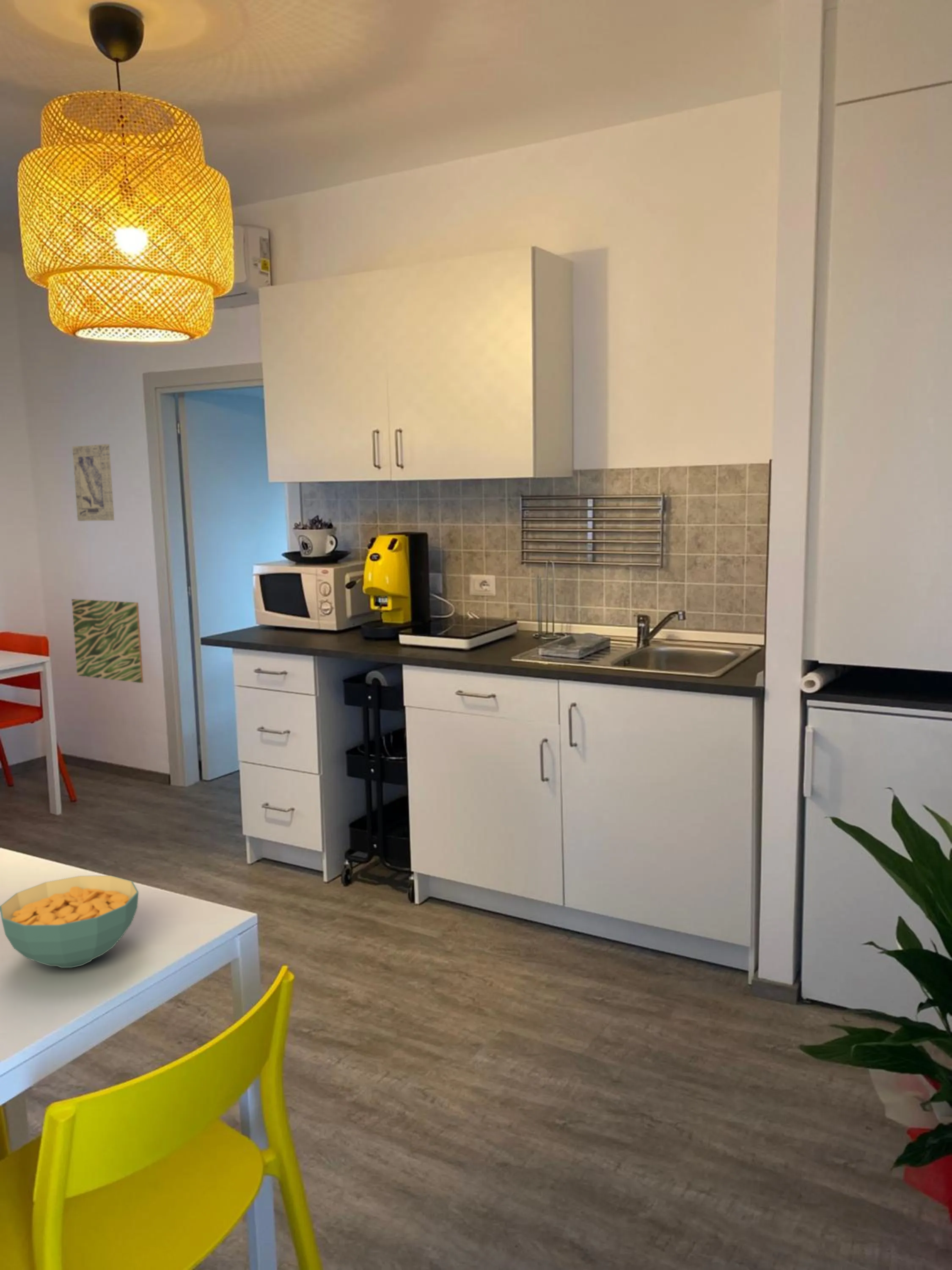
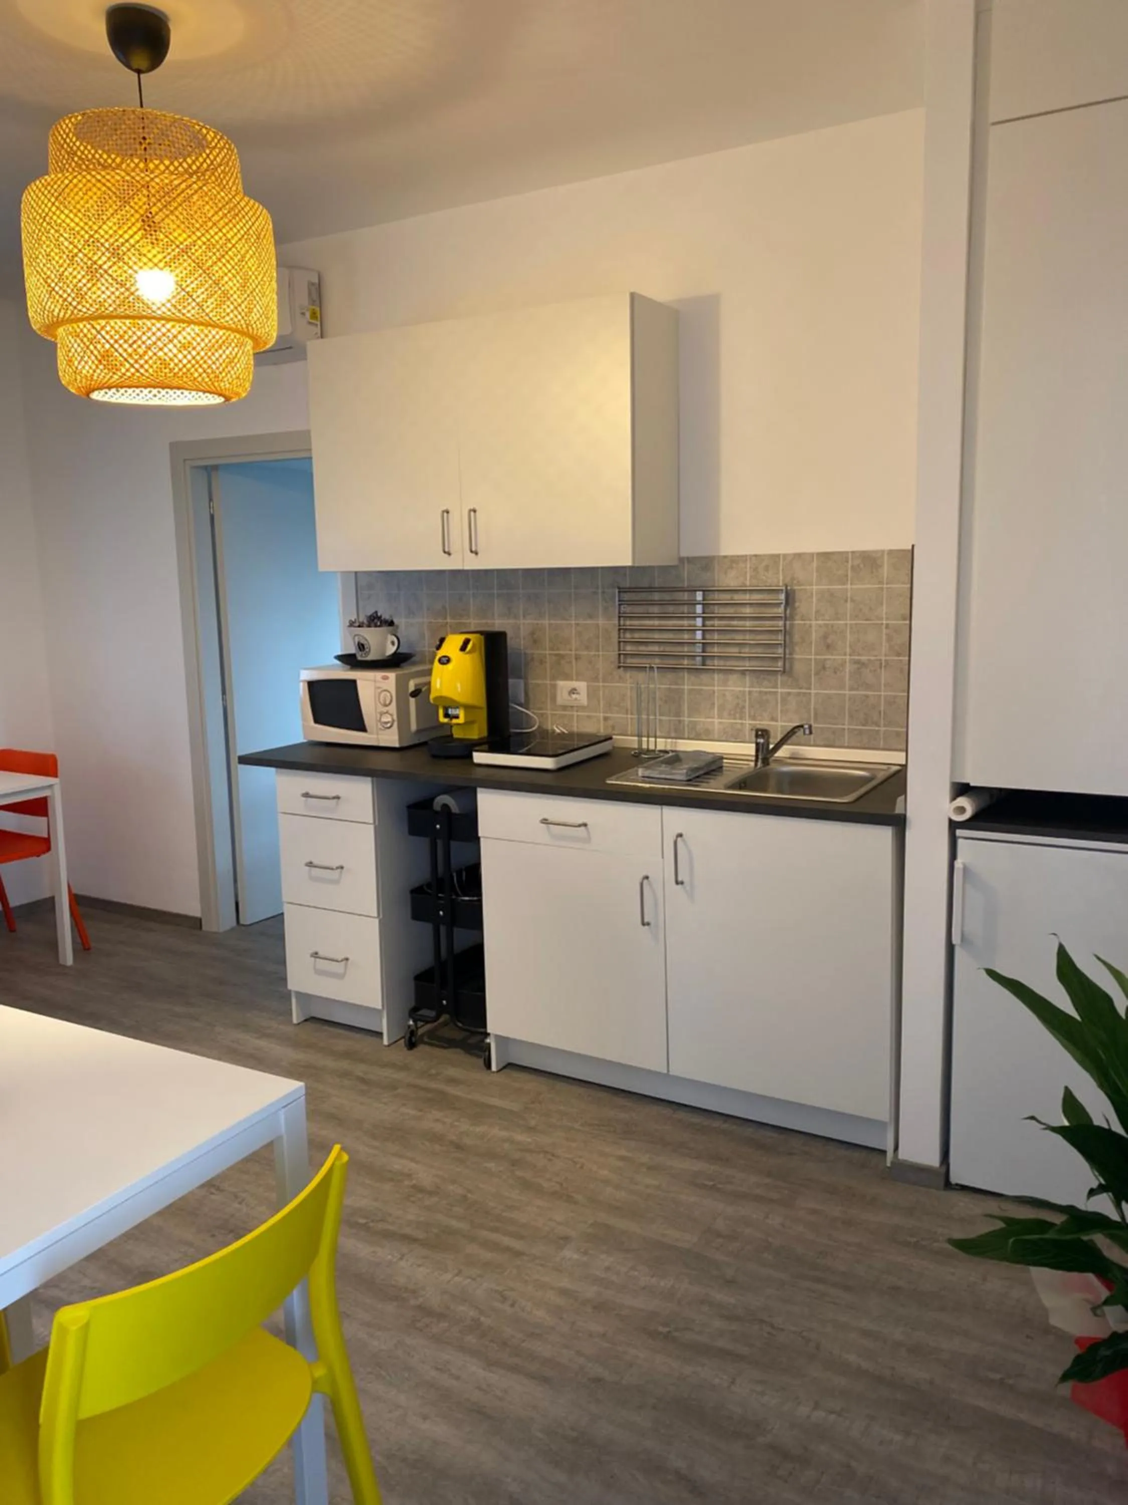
- wall art [72,444,115,522]
- wall art [71,599,144,684]
- cereal bowl [0,875,139,968]
